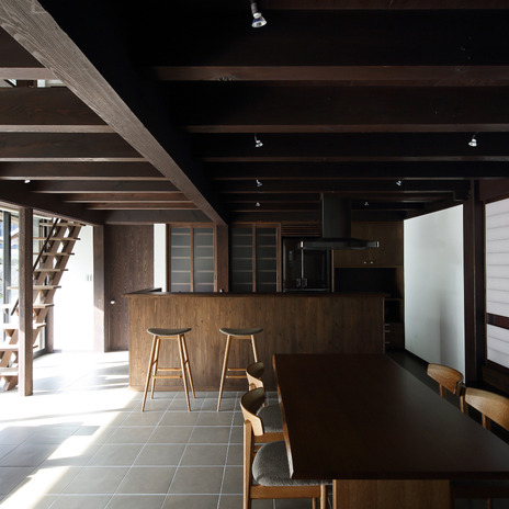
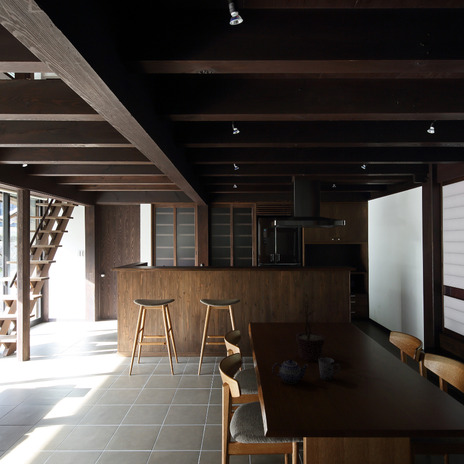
+ potted plant [295,298,326,362]
+ cup [318,357,341,381]
+ teapot [271,358,309,385]
